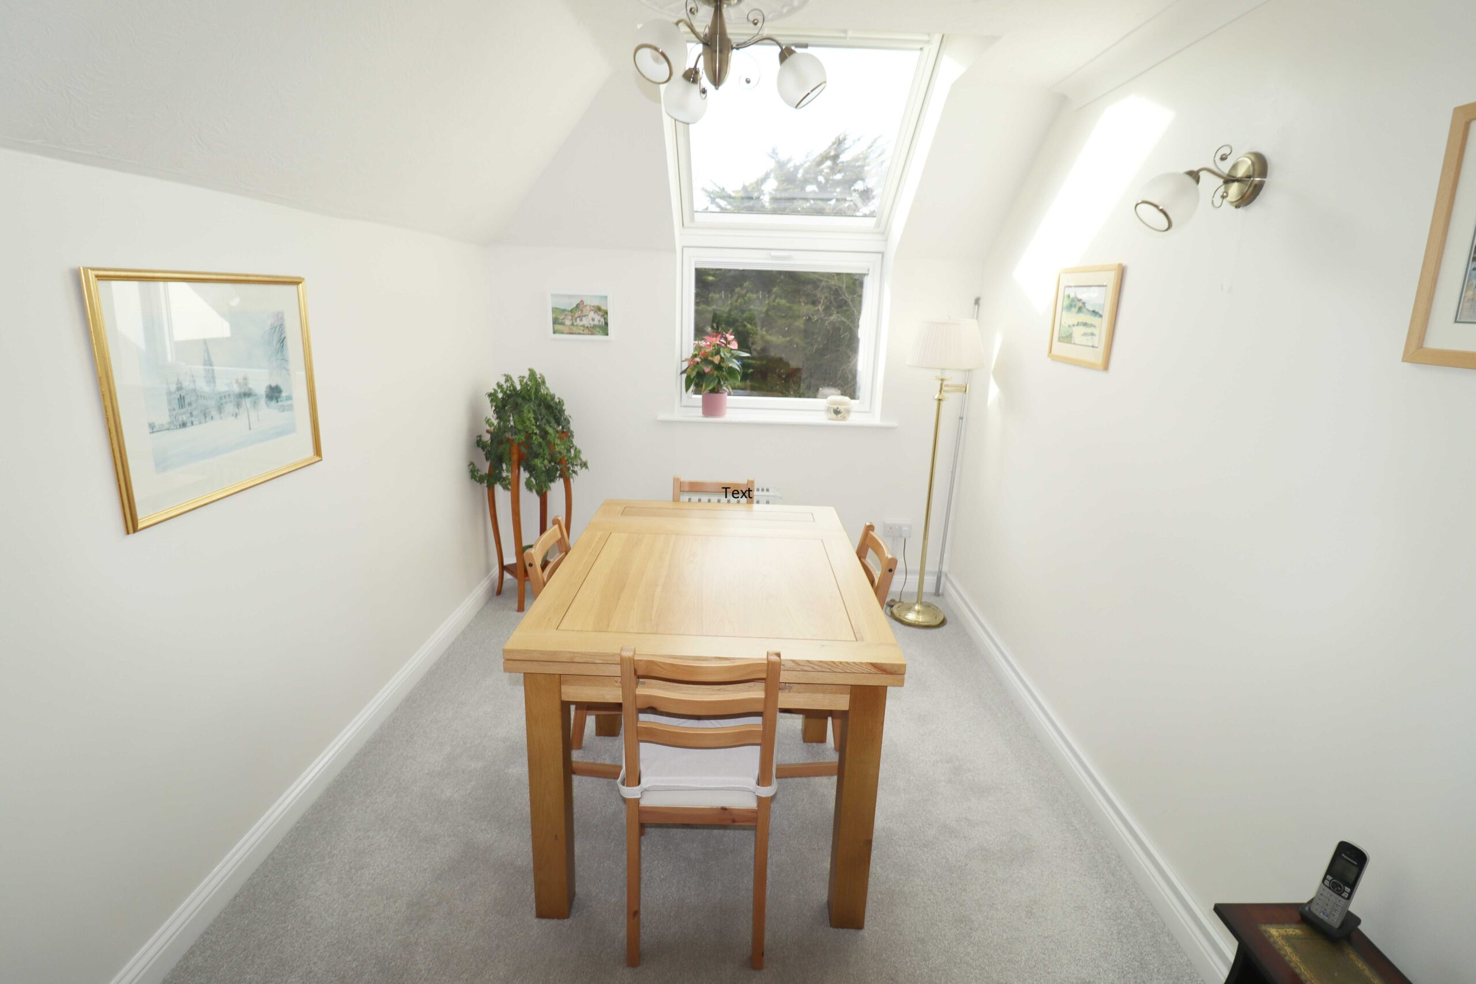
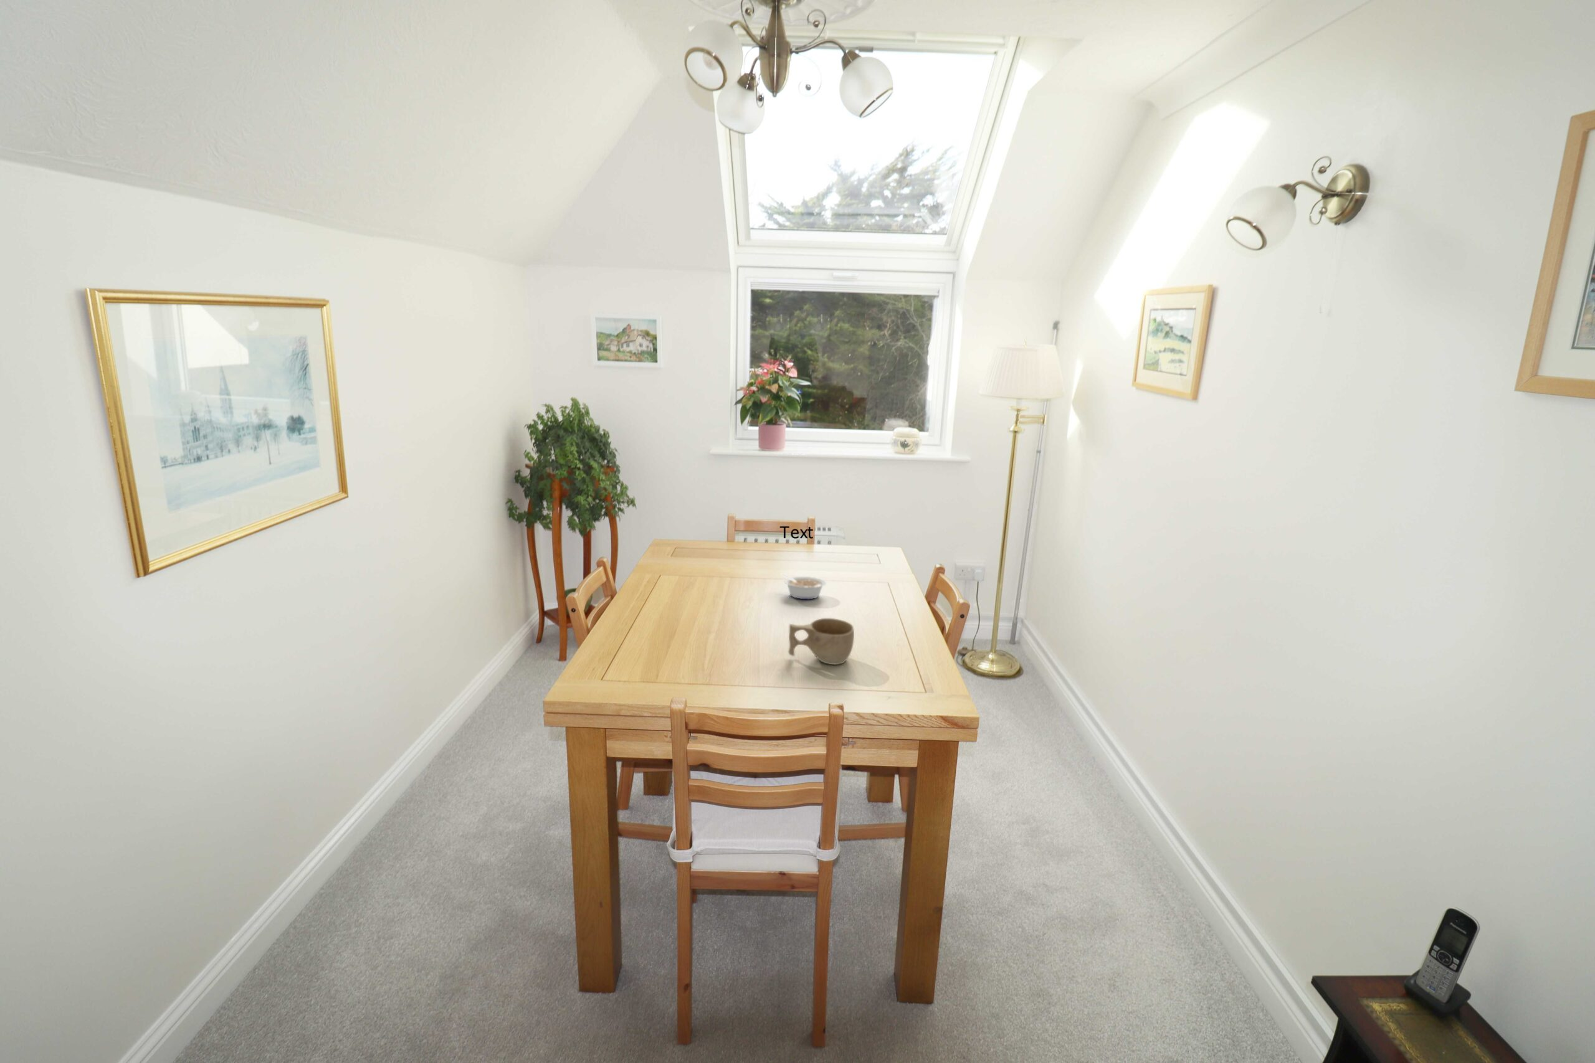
+ legume [781,572,827,599]
+ cup [788,618,854,666]
